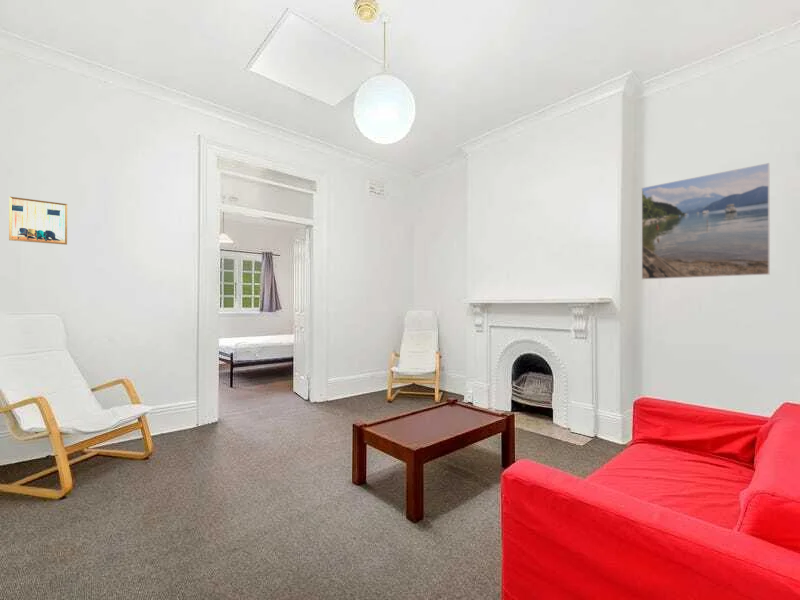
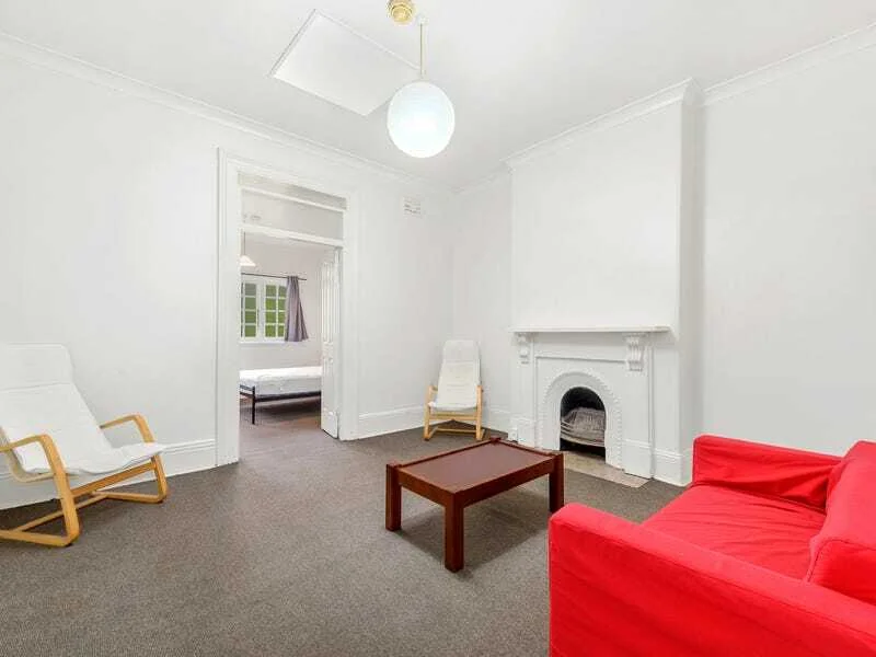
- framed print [641,162,771,280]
- wall art [8,196,68,246]
